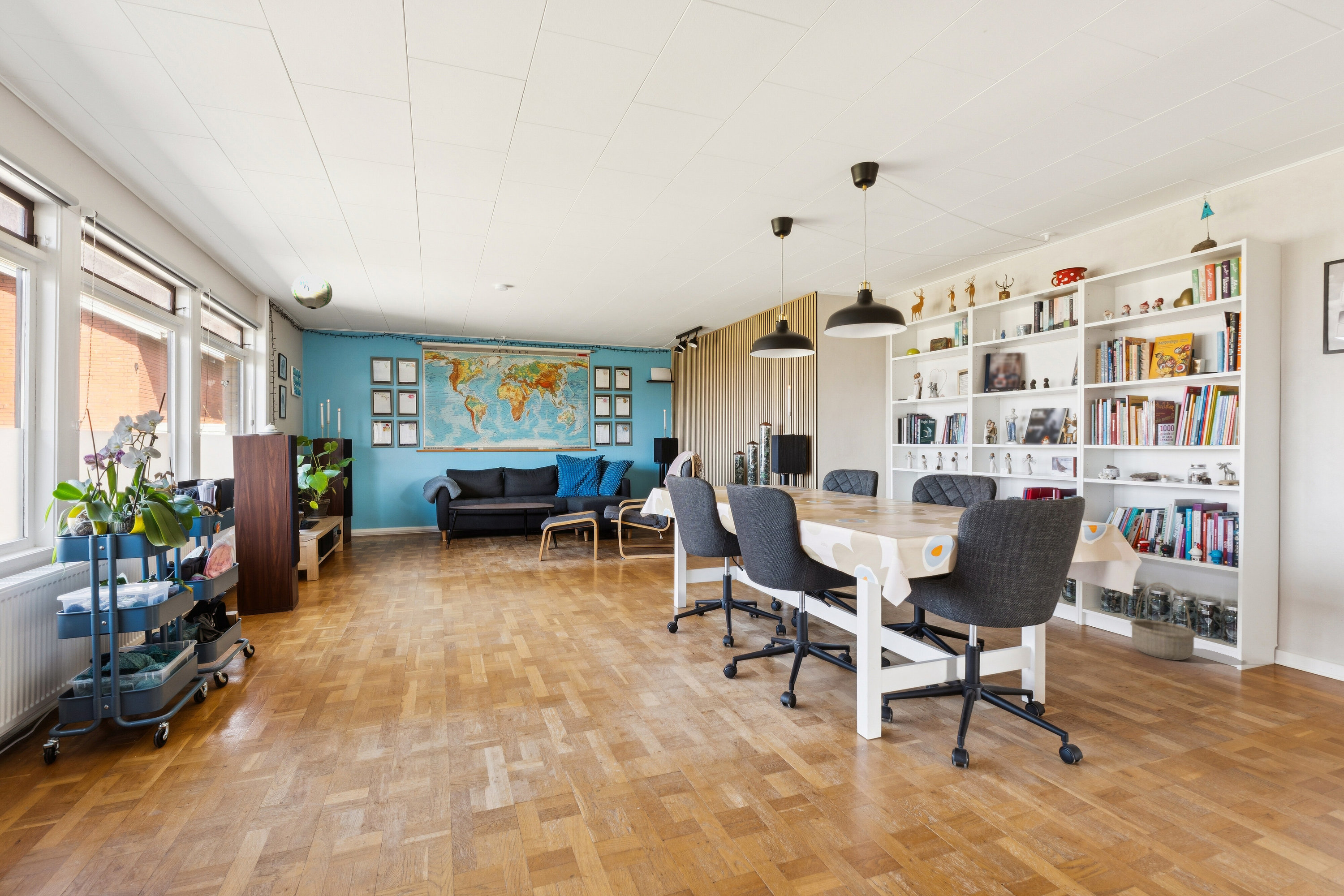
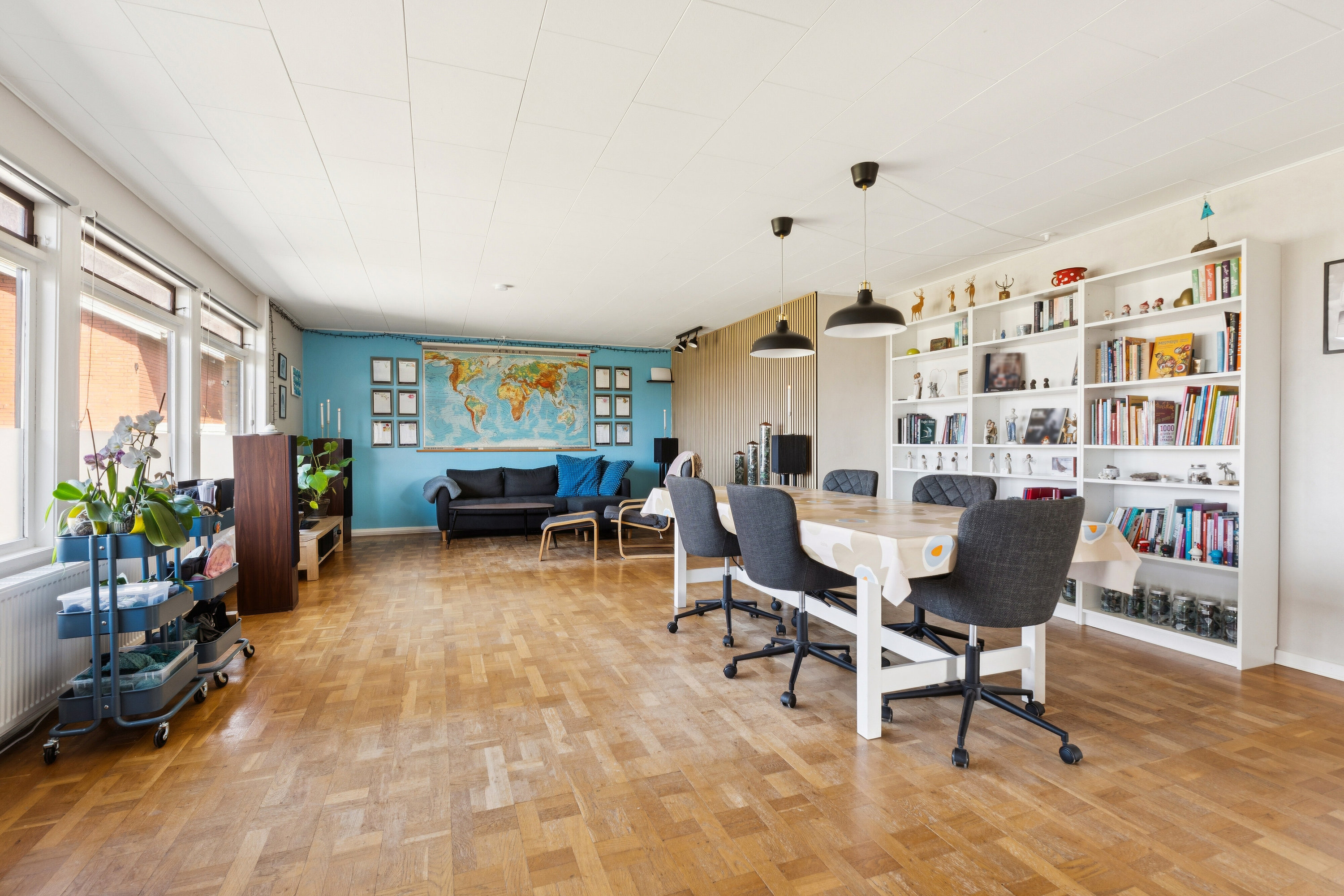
- paper lantern [291,273,333,310]
- basket [1129,582,1197,661]
